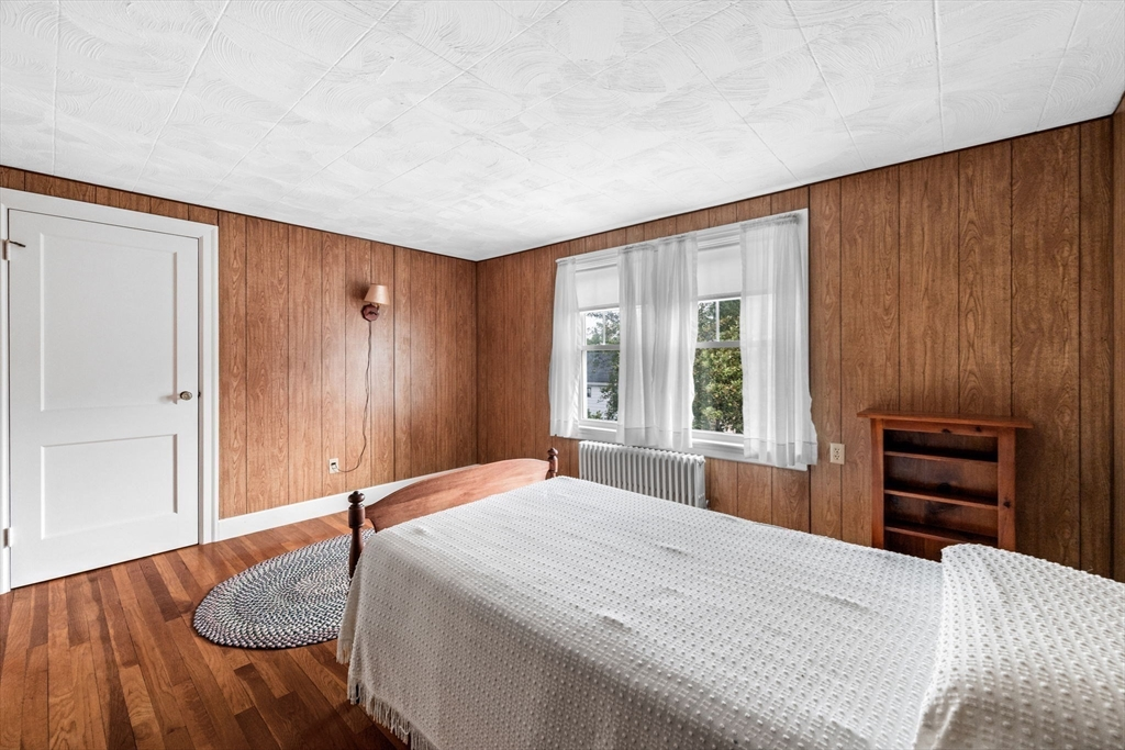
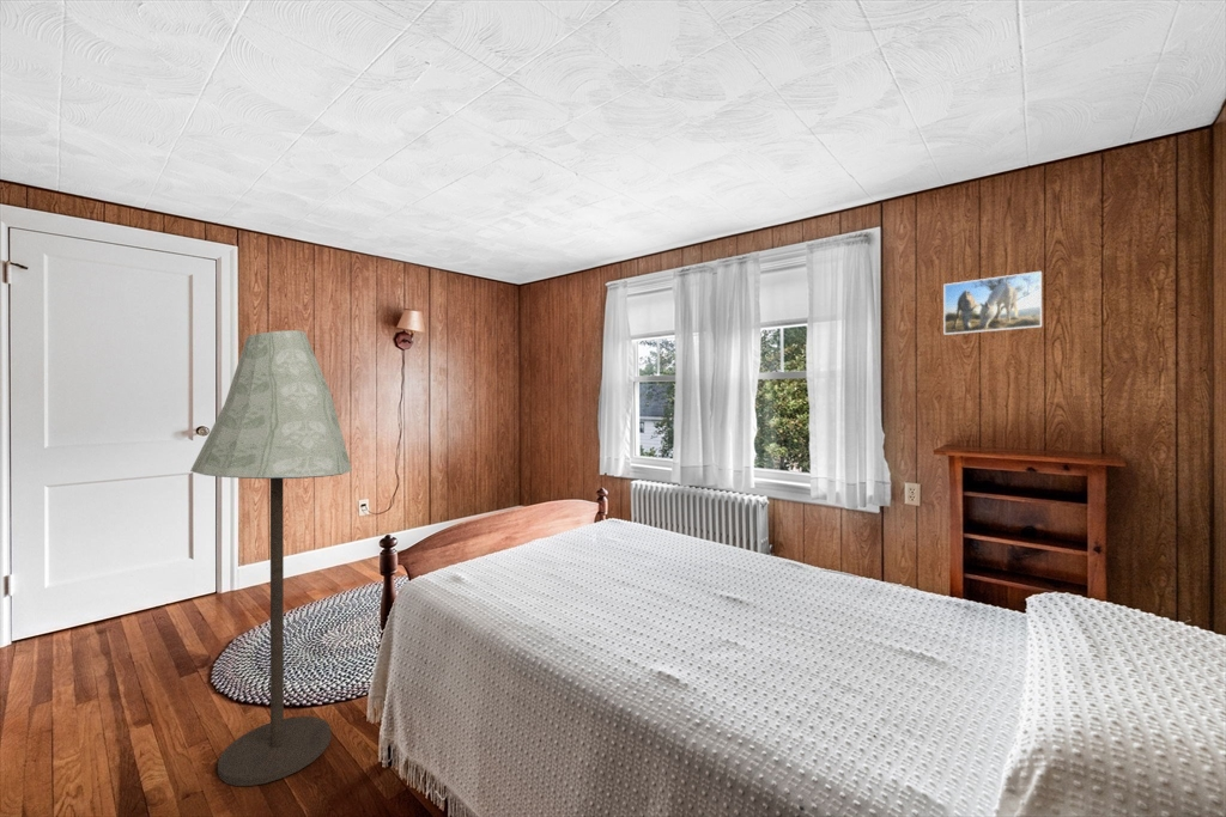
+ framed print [942,270,1043,336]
+ floor lamp [189,329,353,787]
